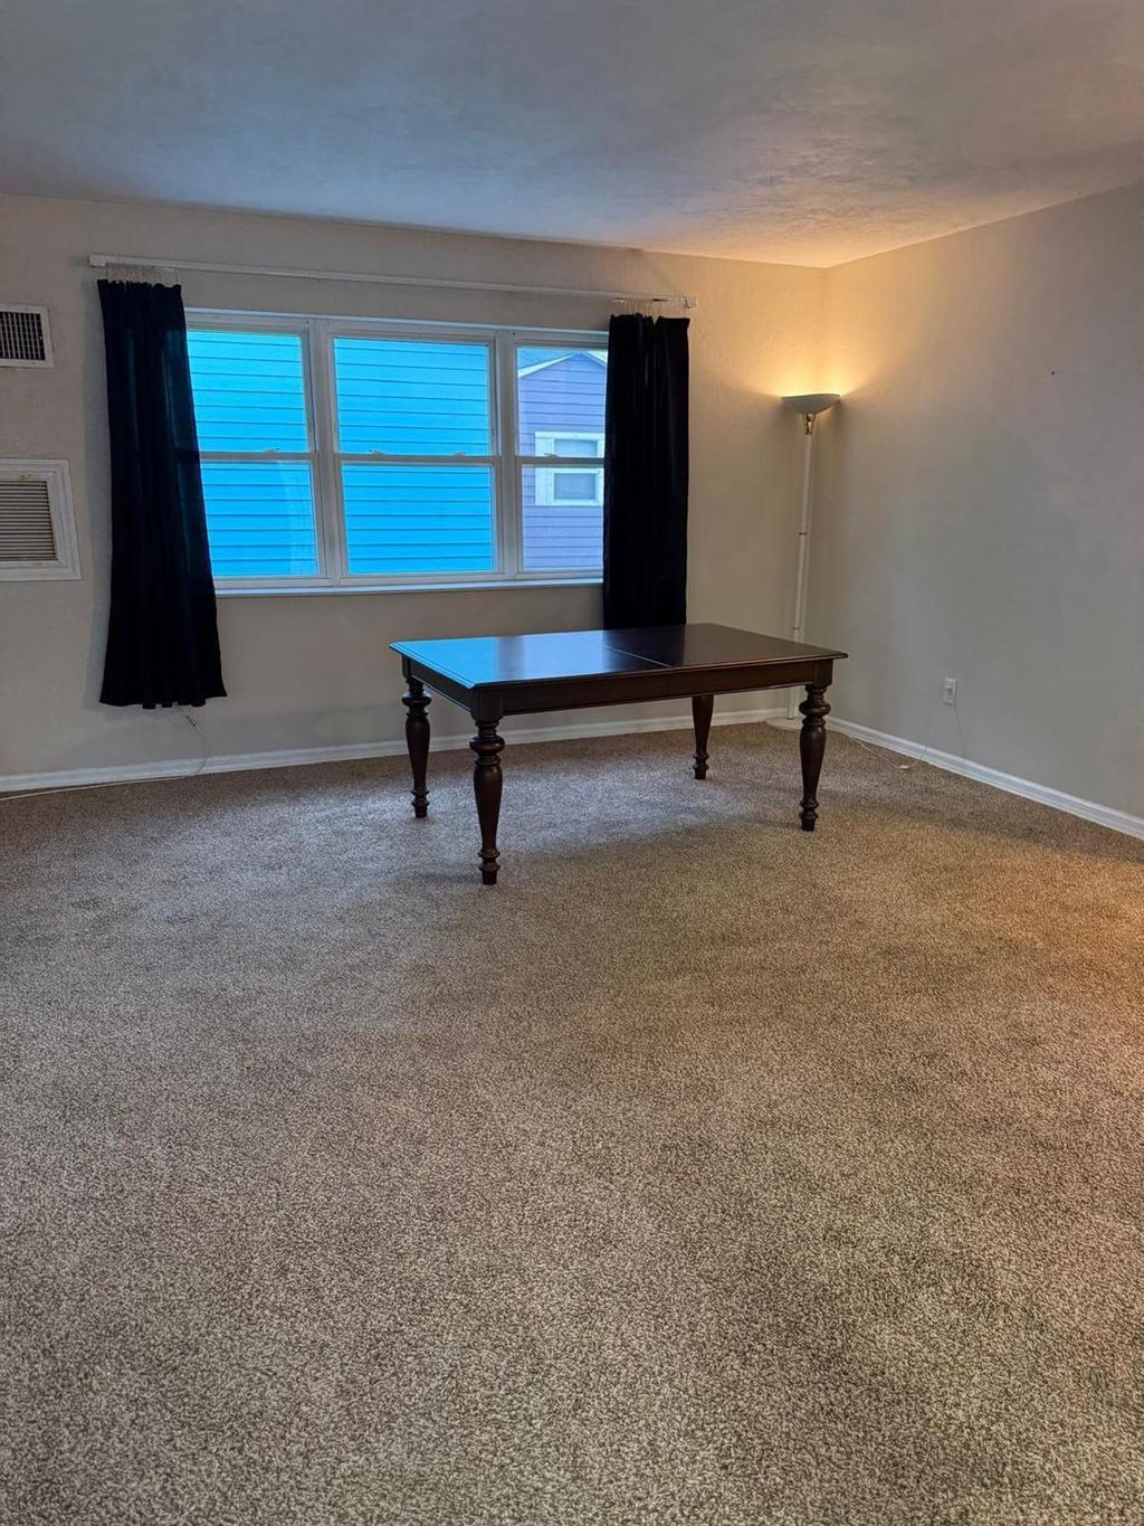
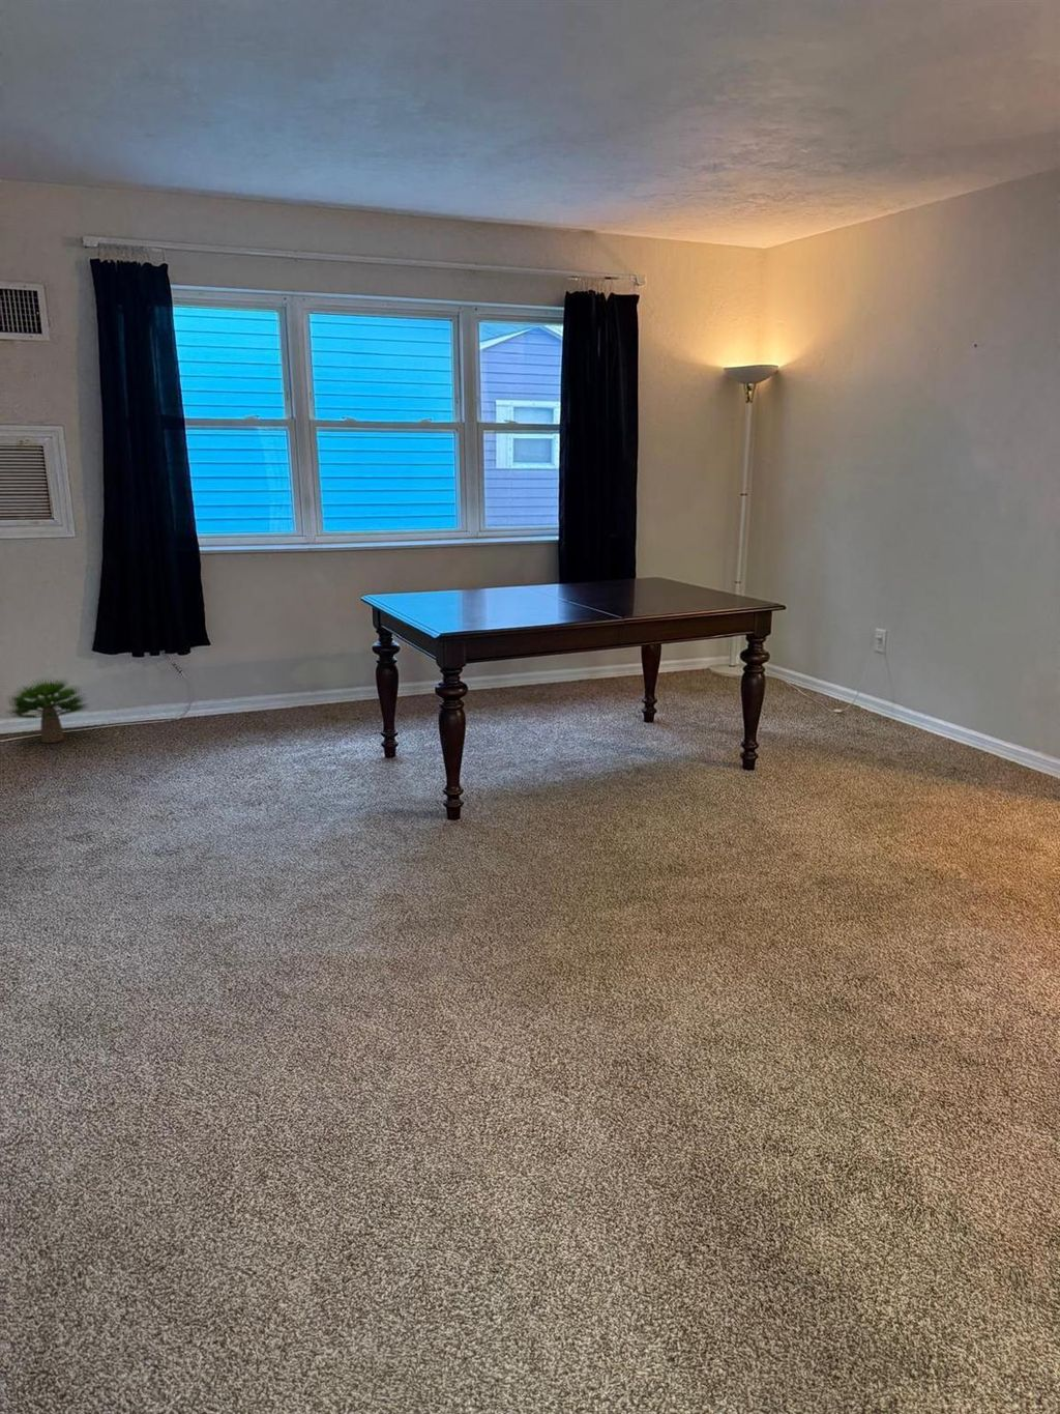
+ potted plant [6,675,91,744]
